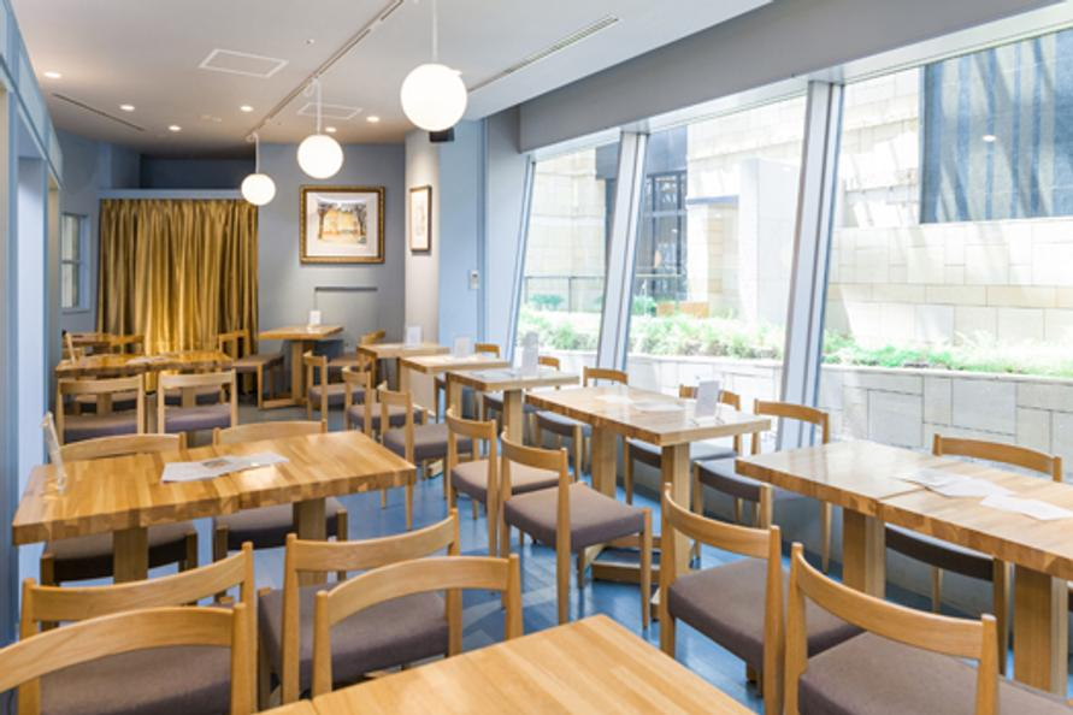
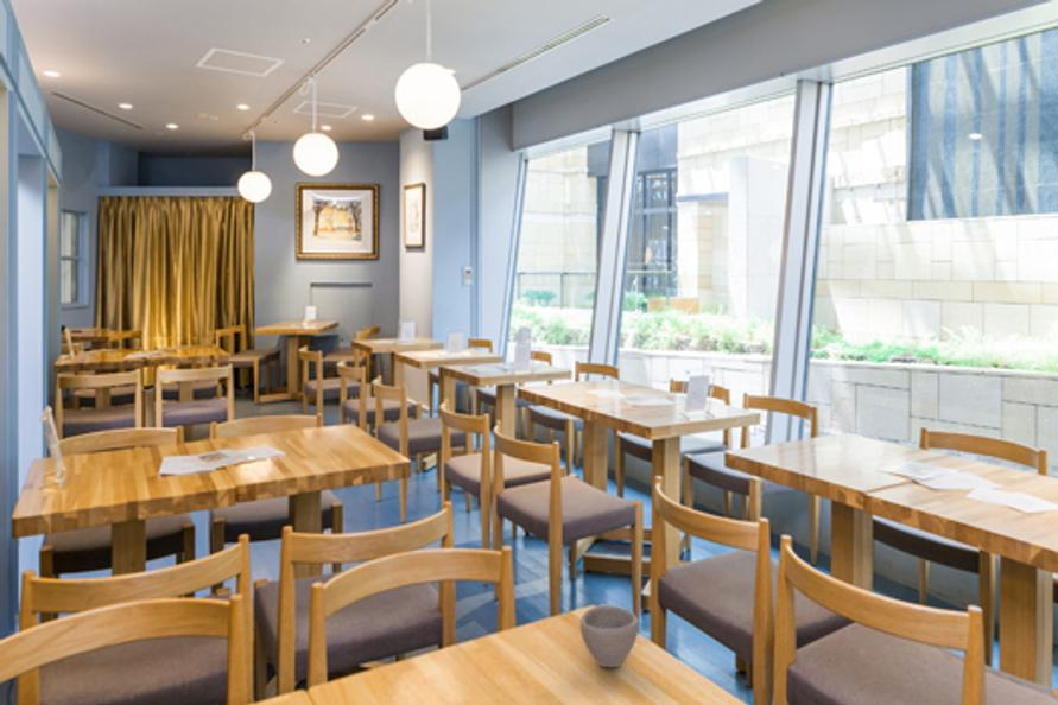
+ cup [579,603,640,668]
